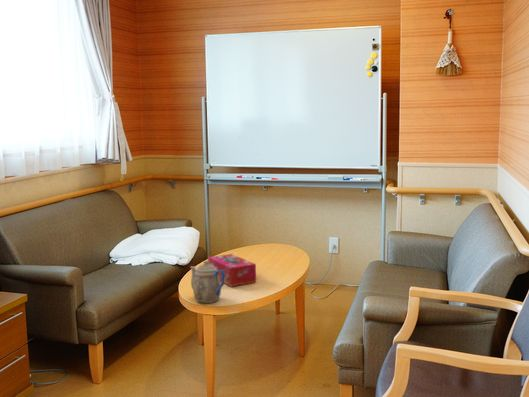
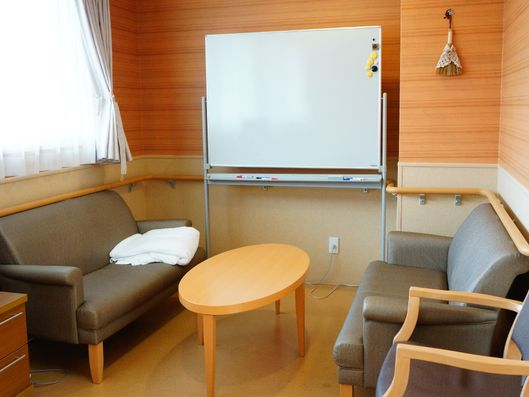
- teapot [189,259,225,304]
- tissue box [207,253,257,287]
